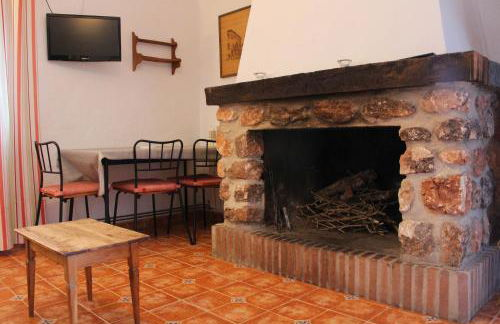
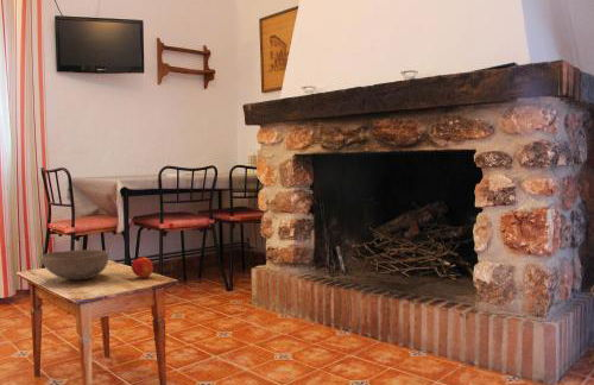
+ peach [131,255,154,279]
+ bowl [40,248,109,280]
